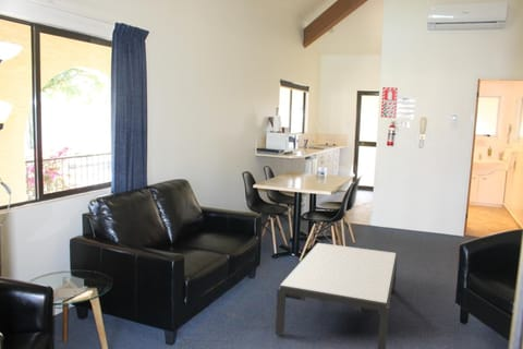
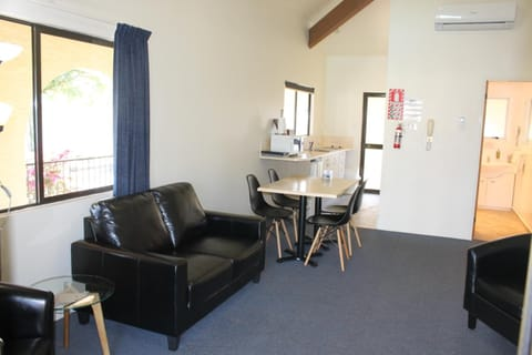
- coffee table [275,242,399,349]
